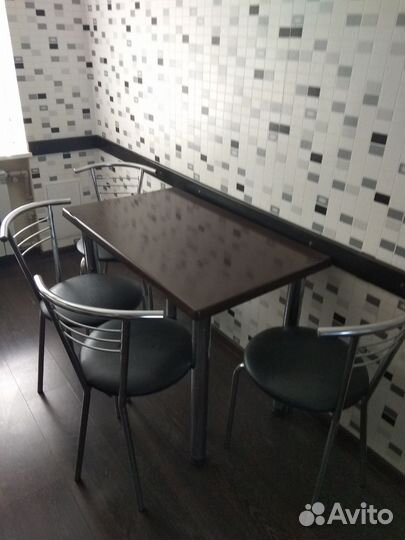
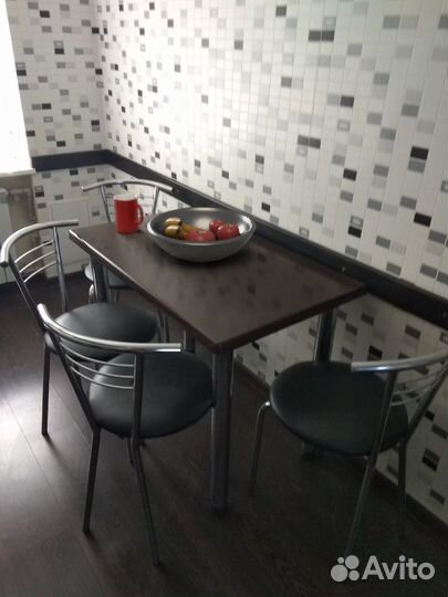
+ fruit bowl [146,206,257,263]
+ cup [113,192,145,234]
